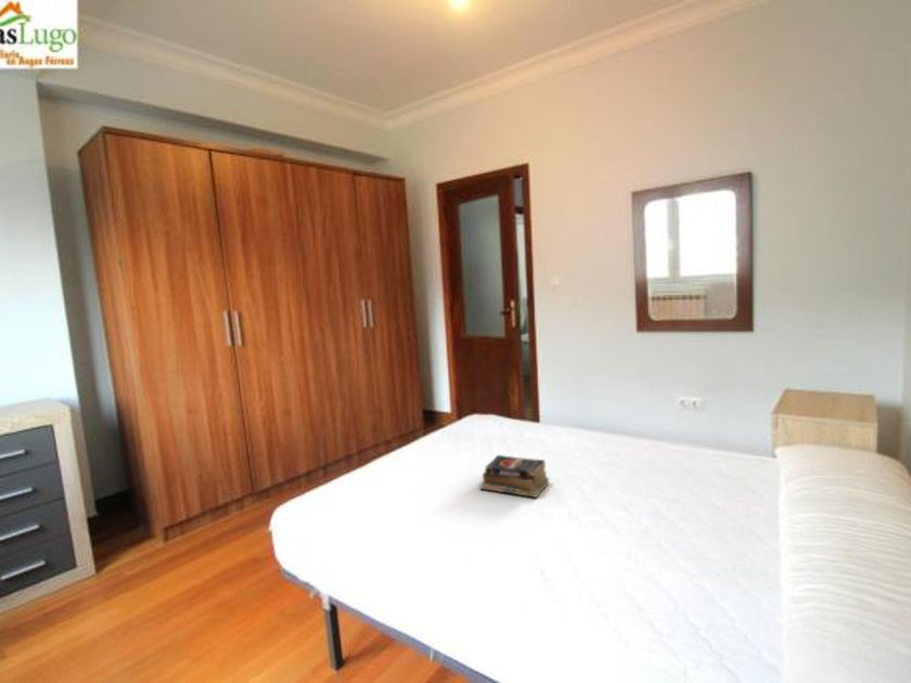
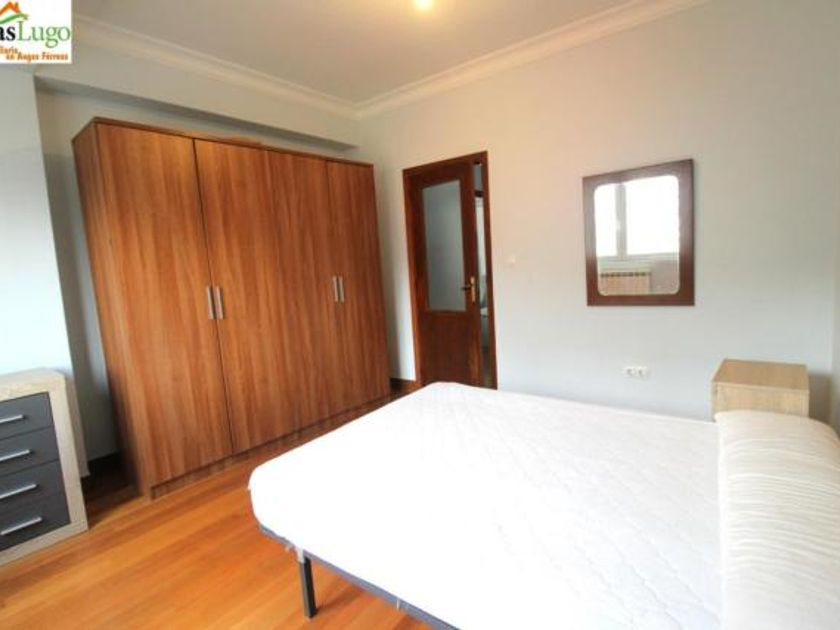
- book [478,454,550,499]
